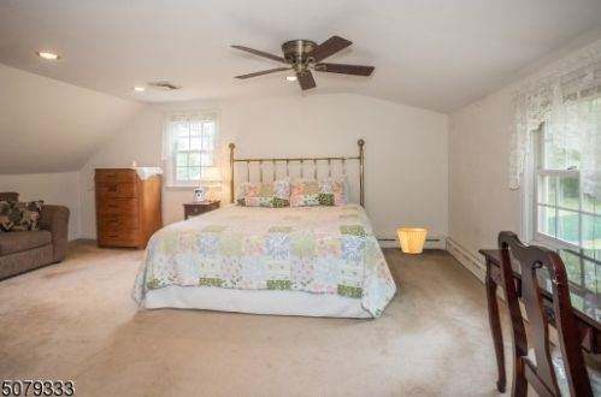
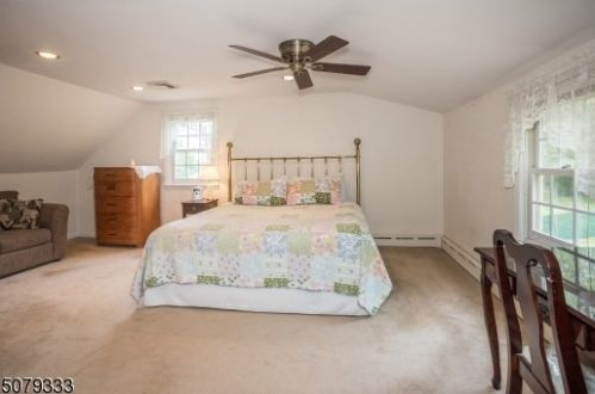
- basket [395,226,430,254]
